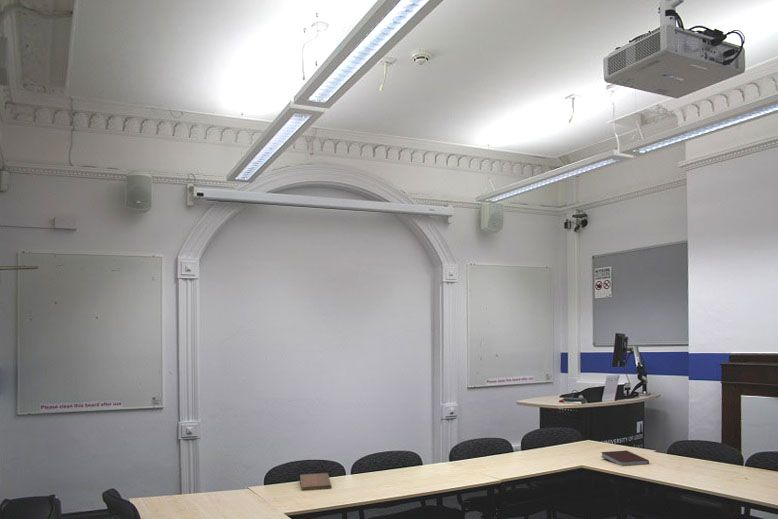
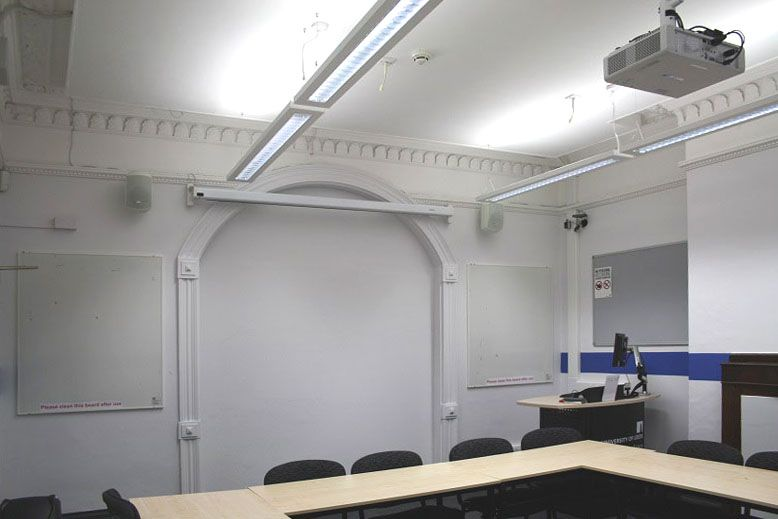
- notebook [299,472,333,492]
- notebook [600,449,650,467]
